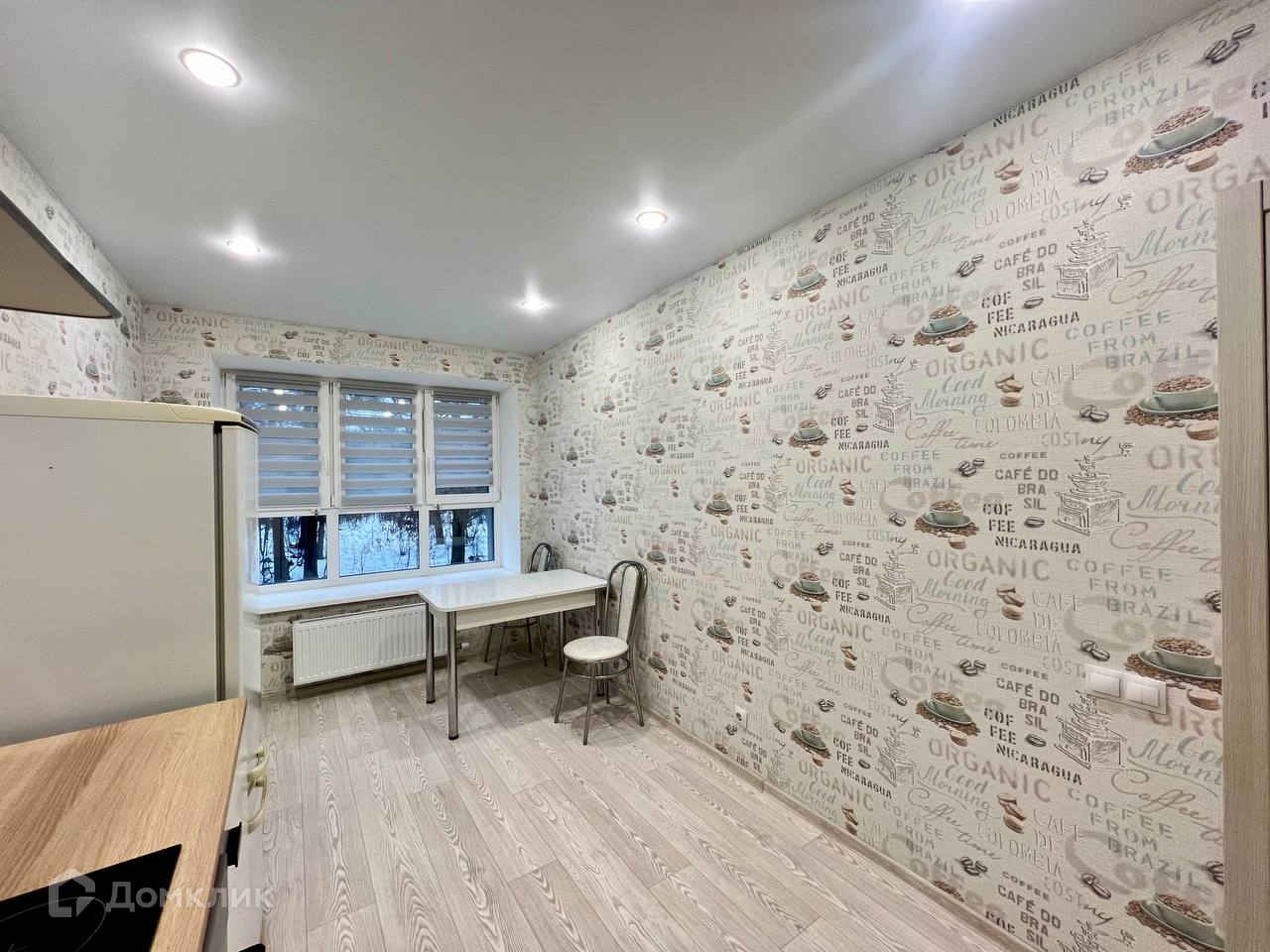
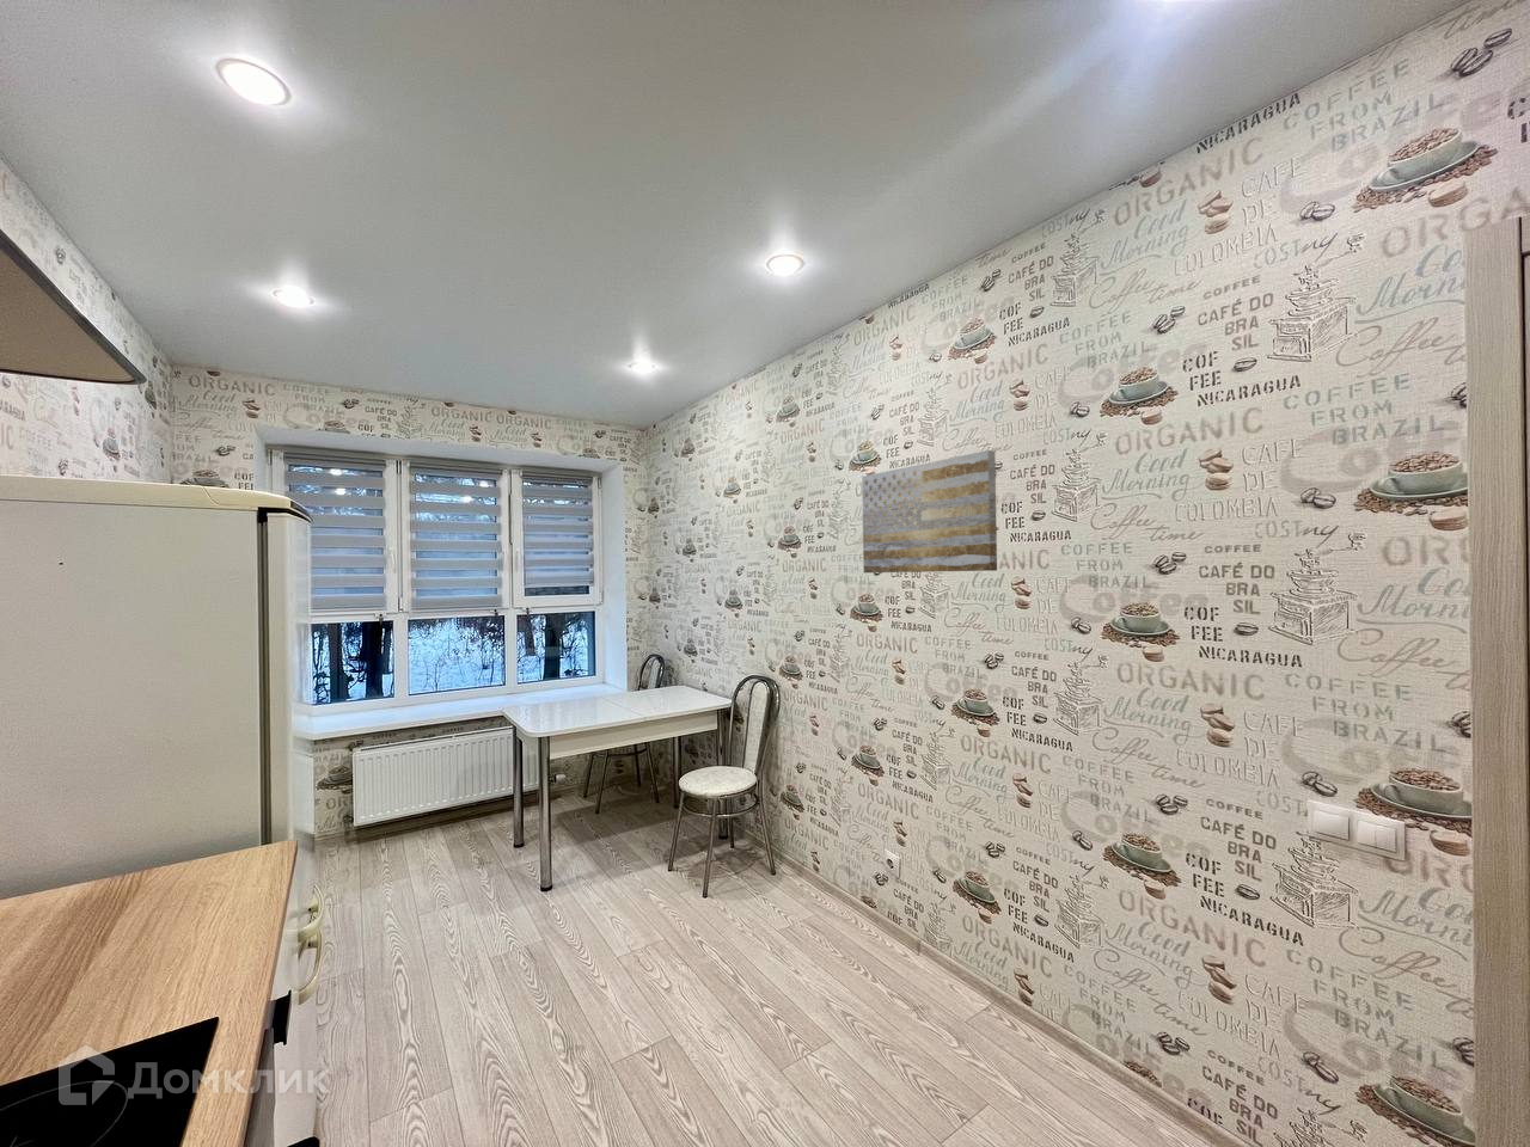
+ wall art [860,449,998,574]
